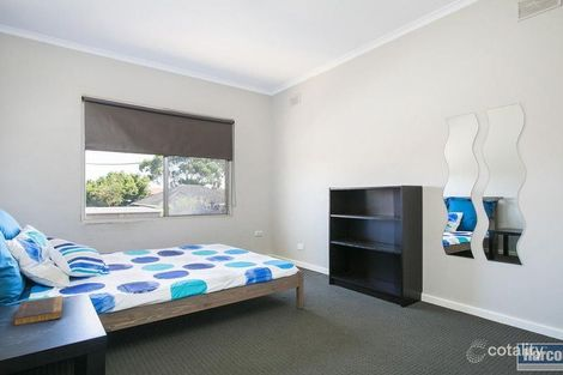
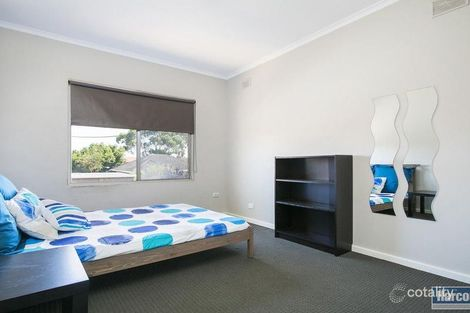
- book [11,295,63,327]
